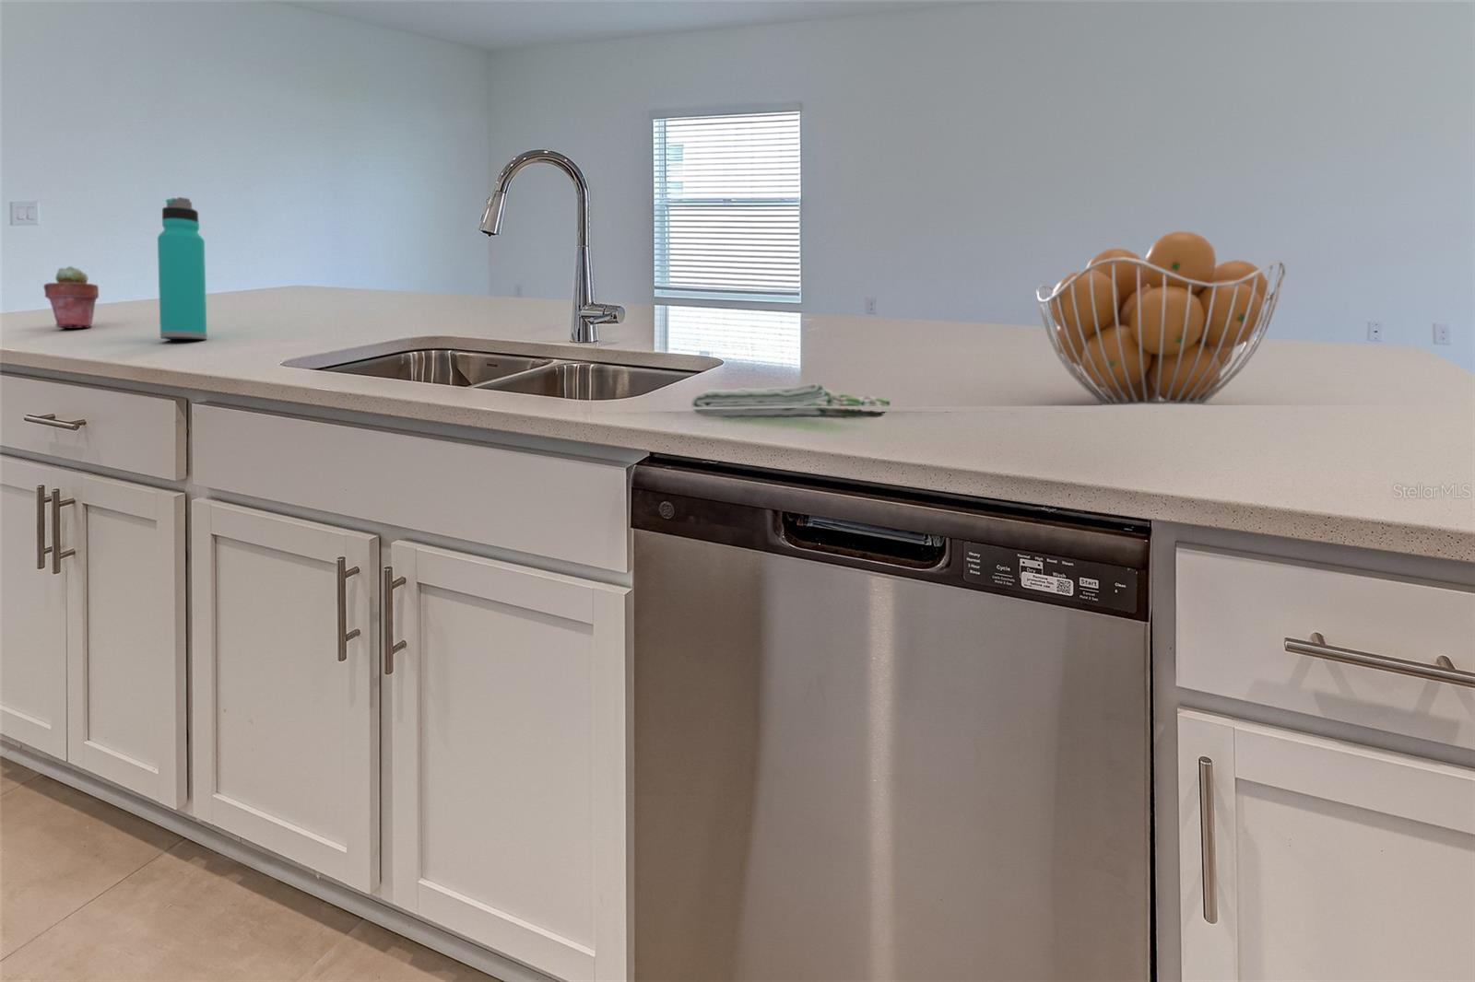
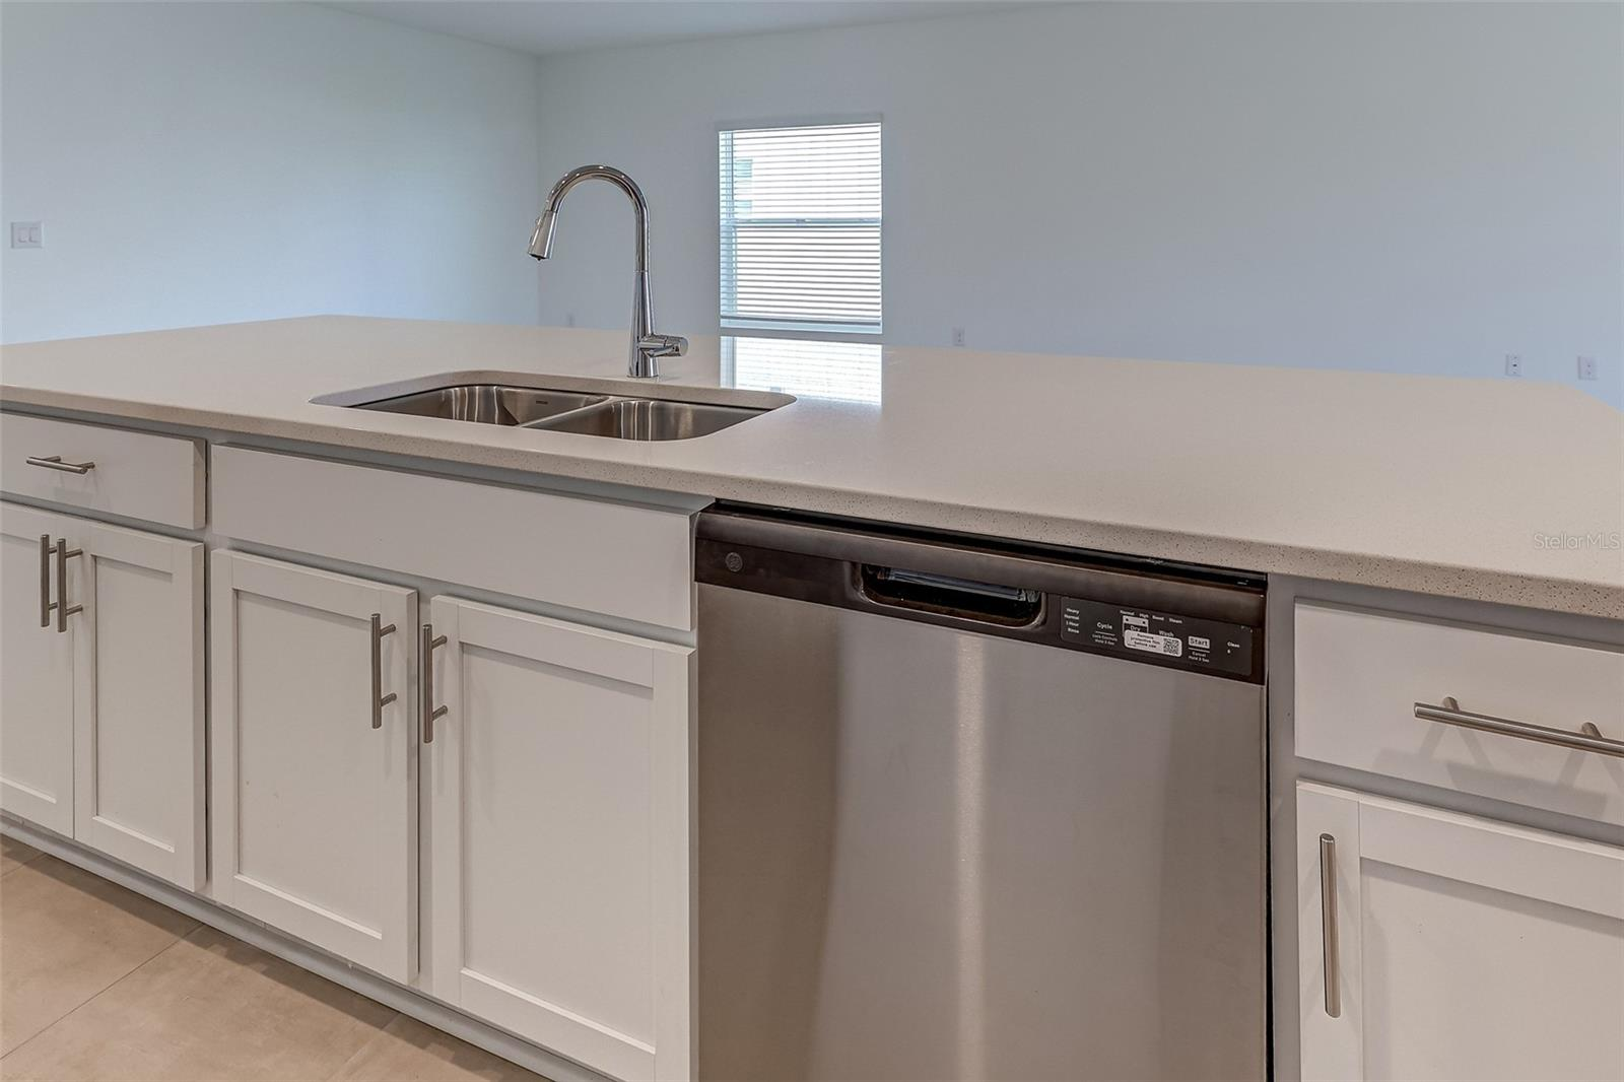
- dish towel [691,382,890,419]
- potted succulent [43,265,100,330]
- water bottle [157,196,208,341]
- fruit basket [1036,230,1286,407]
